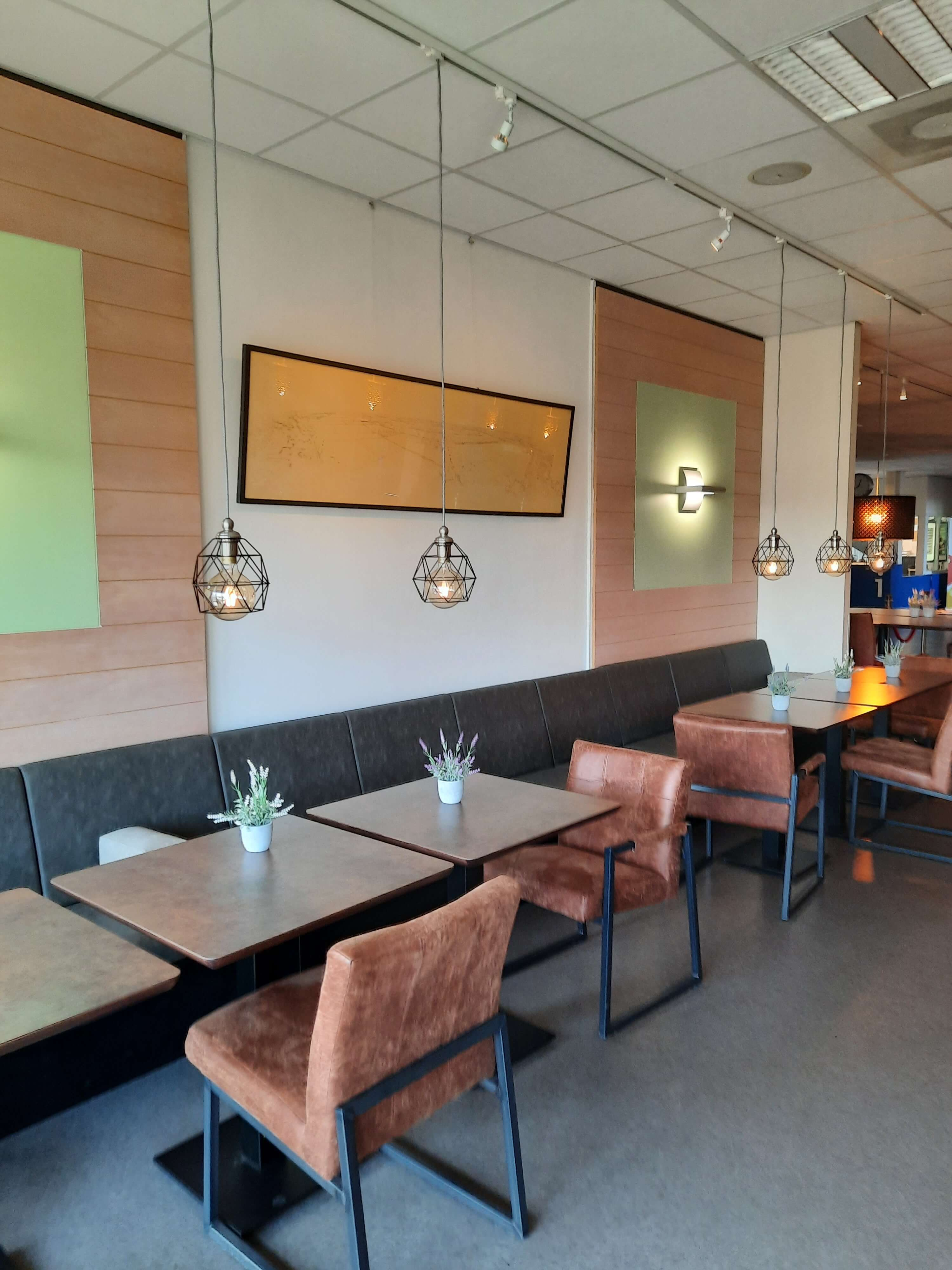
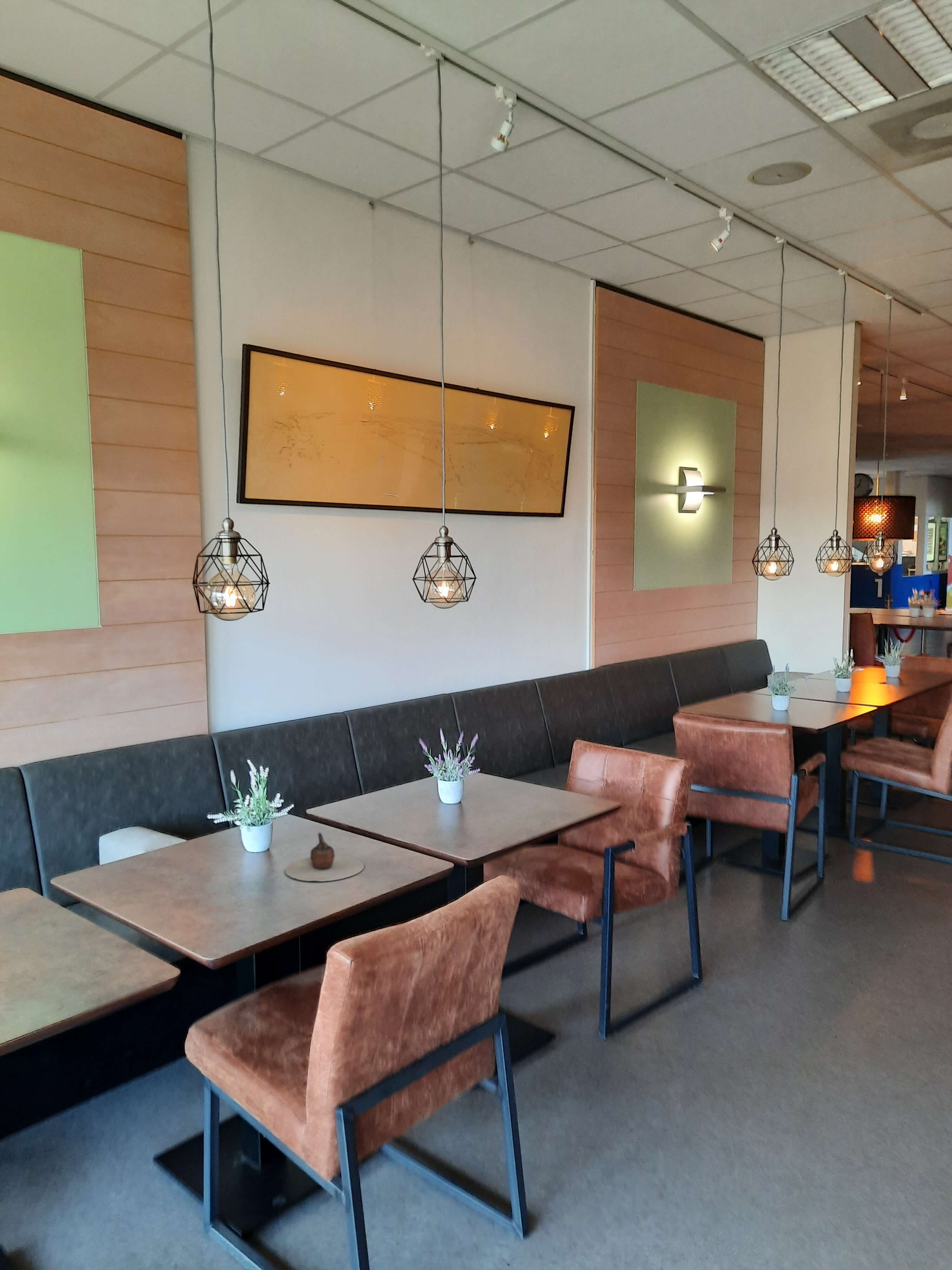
+ teapot [285,832,365,882]
